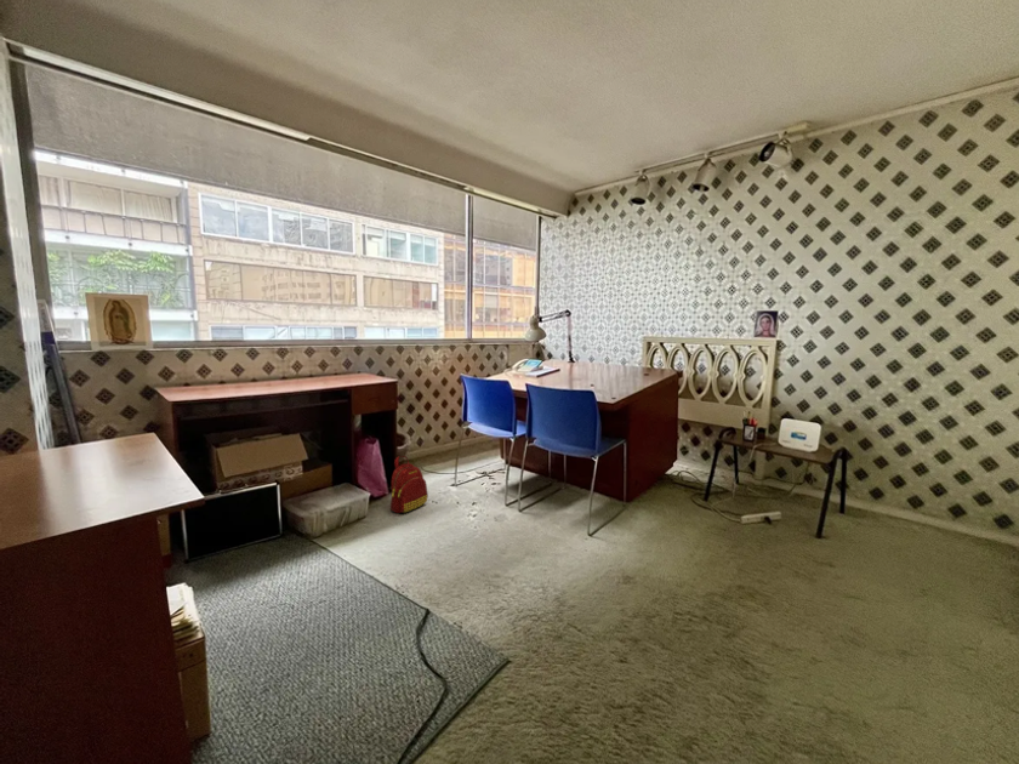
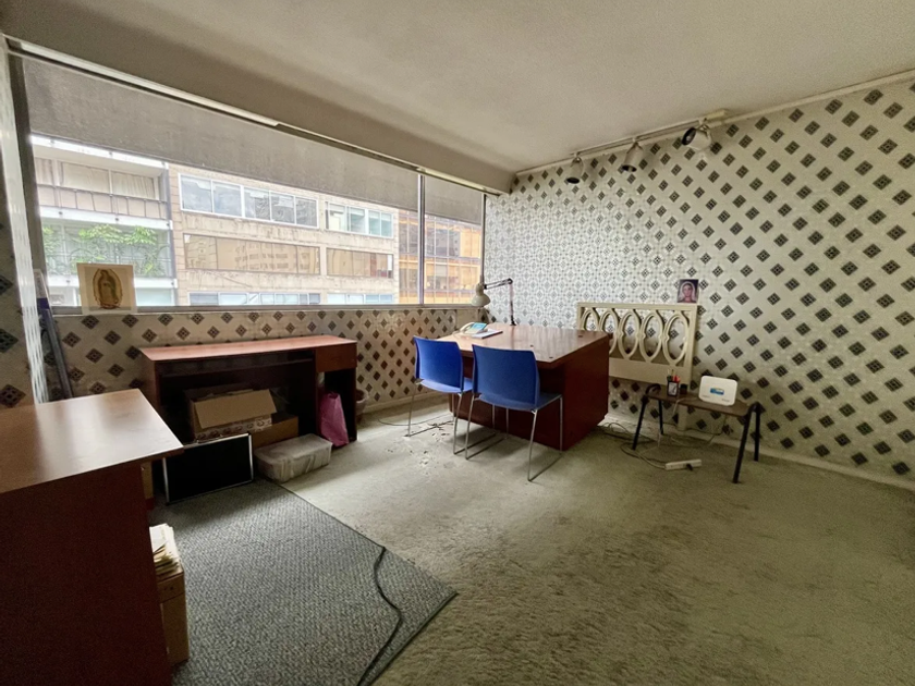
- backpack [389,455,429,515]
